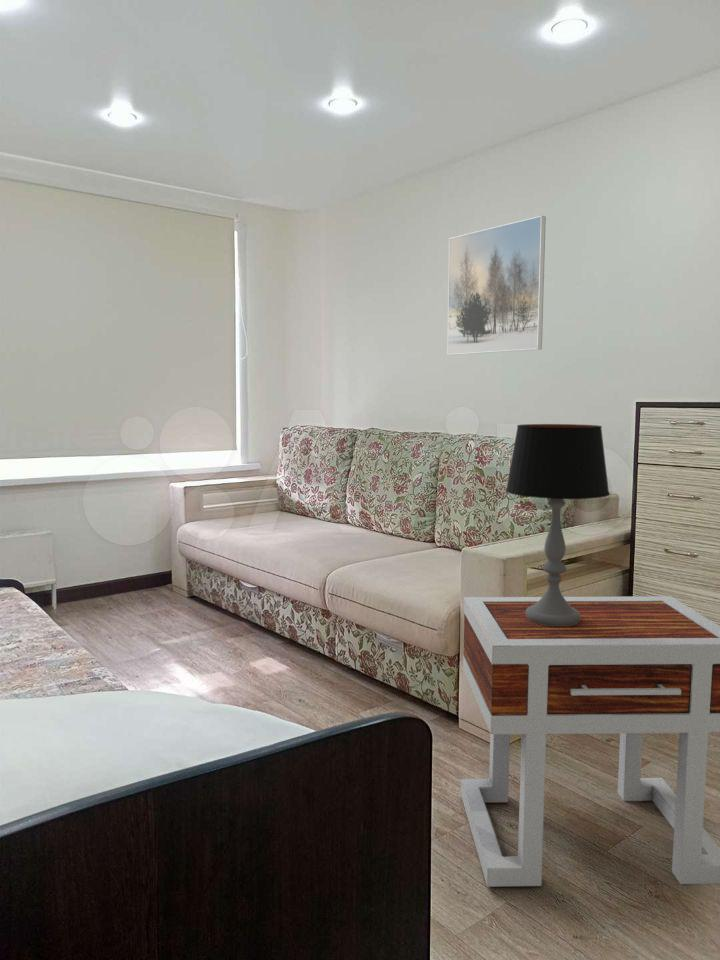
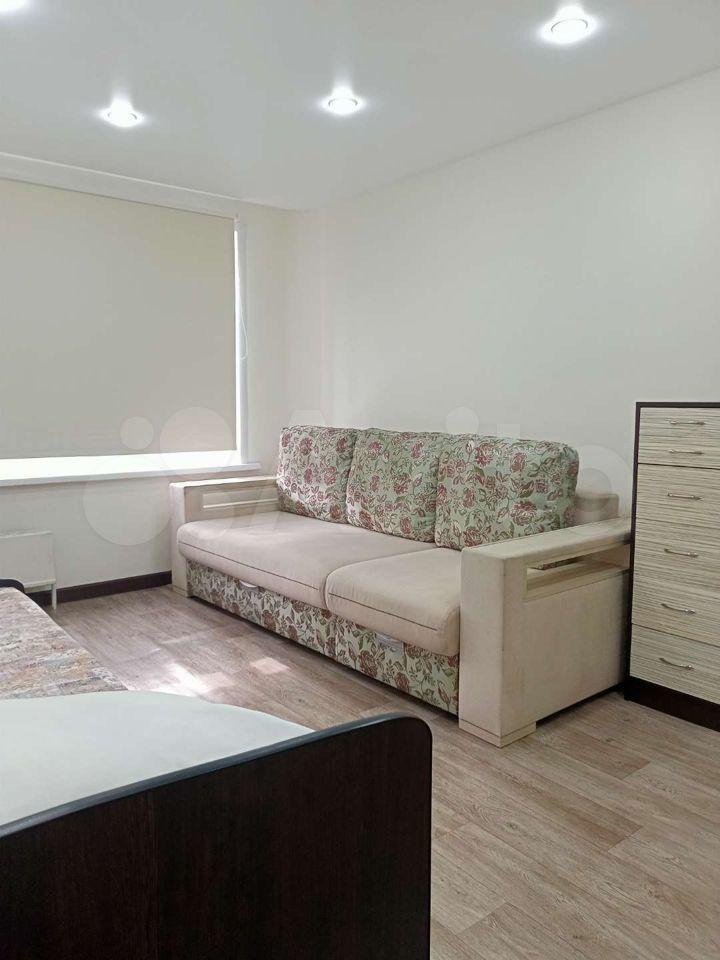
- table lamp [505,423,611,626]
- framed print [446,215,547,356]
- side table [460,595,720,888]
